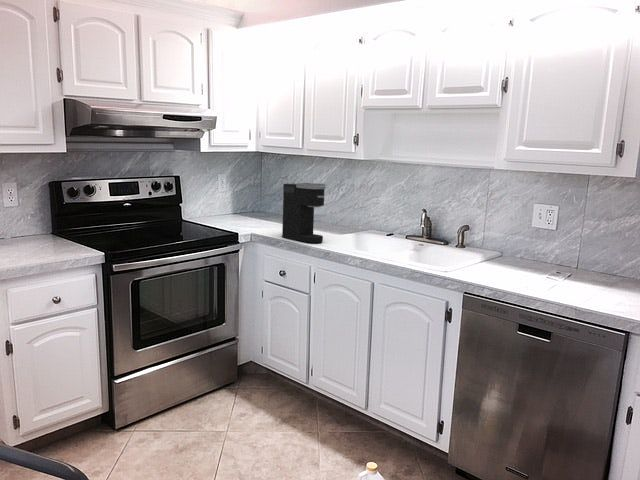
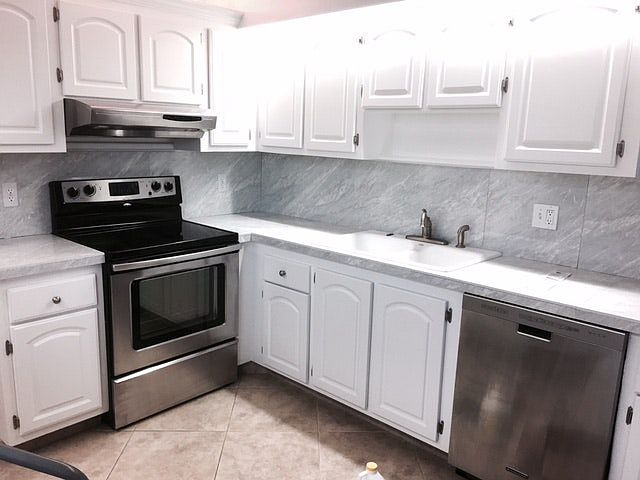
- coffee maker [281,182,327,244]
